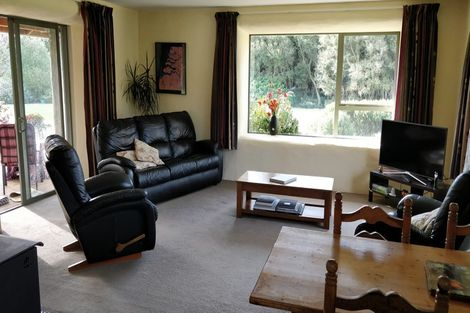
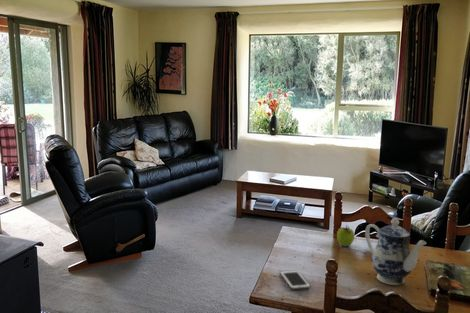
+ fruit [336,224,355,248]
+ cell phone [279,269,311,291]
+ teapot [364,217,427,286]
